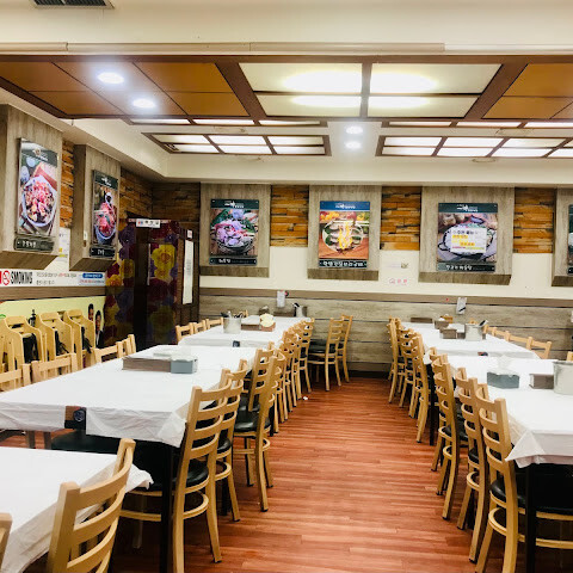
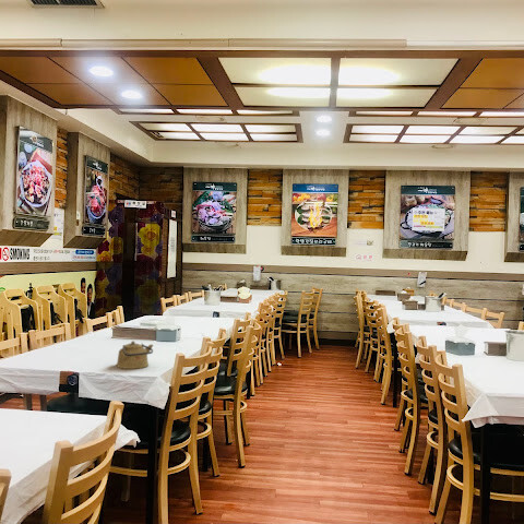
+ kettle [116,340,154,370]
